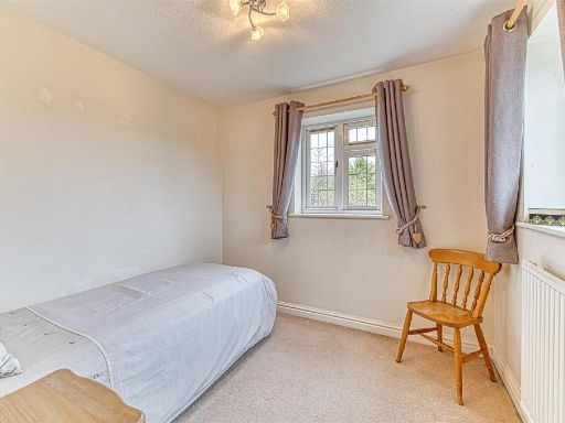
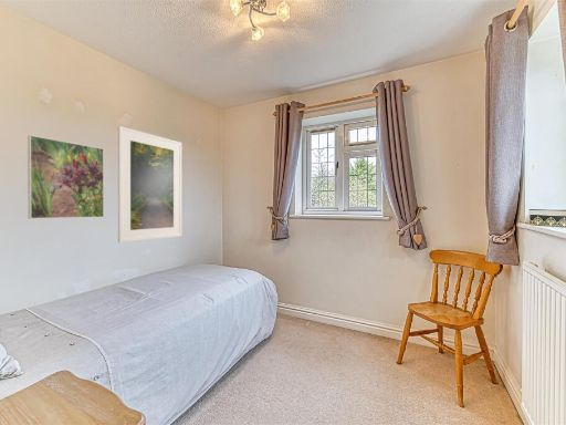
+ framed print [27,134,105,220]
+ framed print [117,125,182,243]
